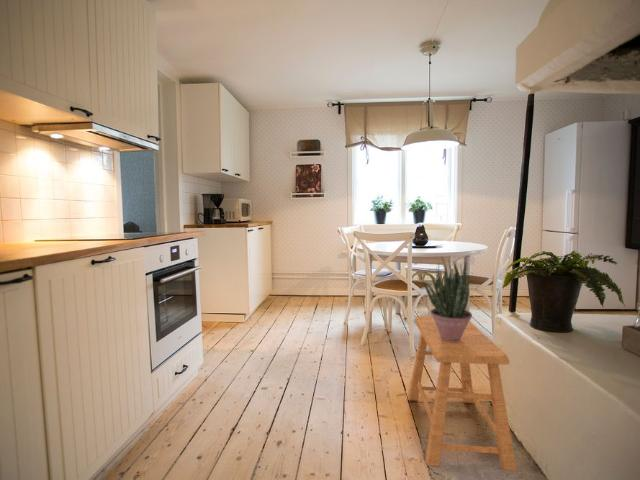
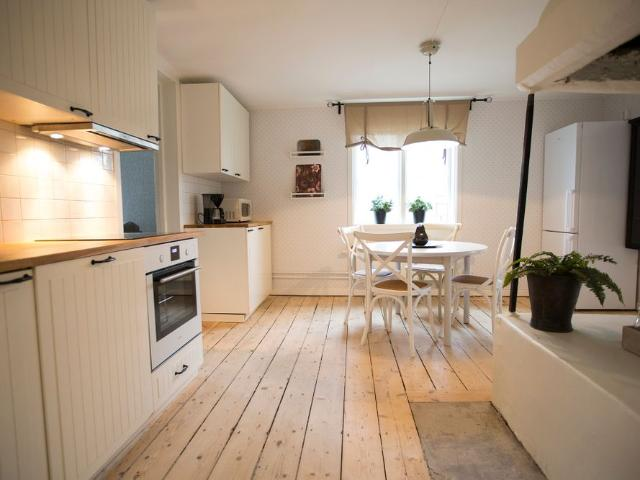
- stool [407,315,518,472]
- potted plant [422,258,473,342]
